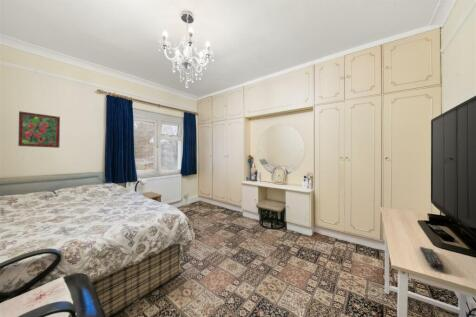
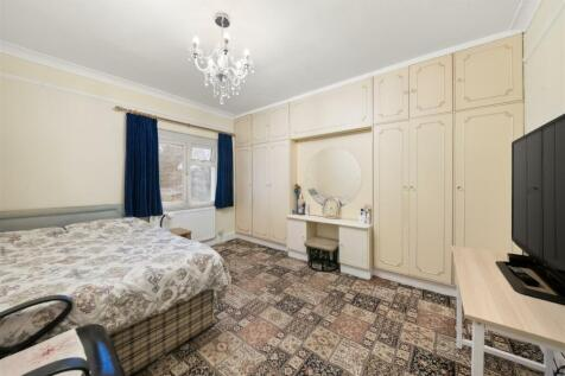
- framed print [17,110,61,149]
- remote control [419,246,445,271]
